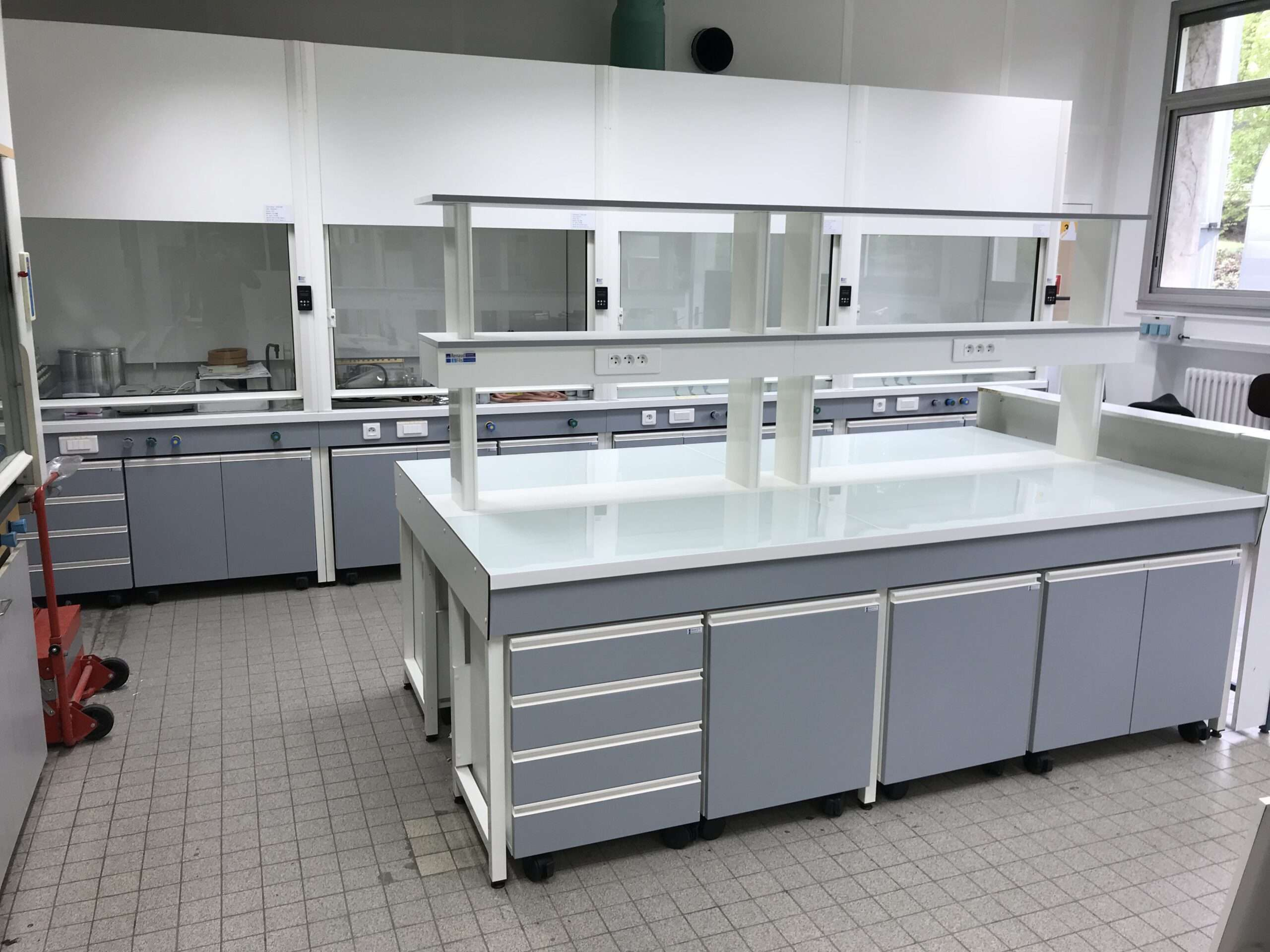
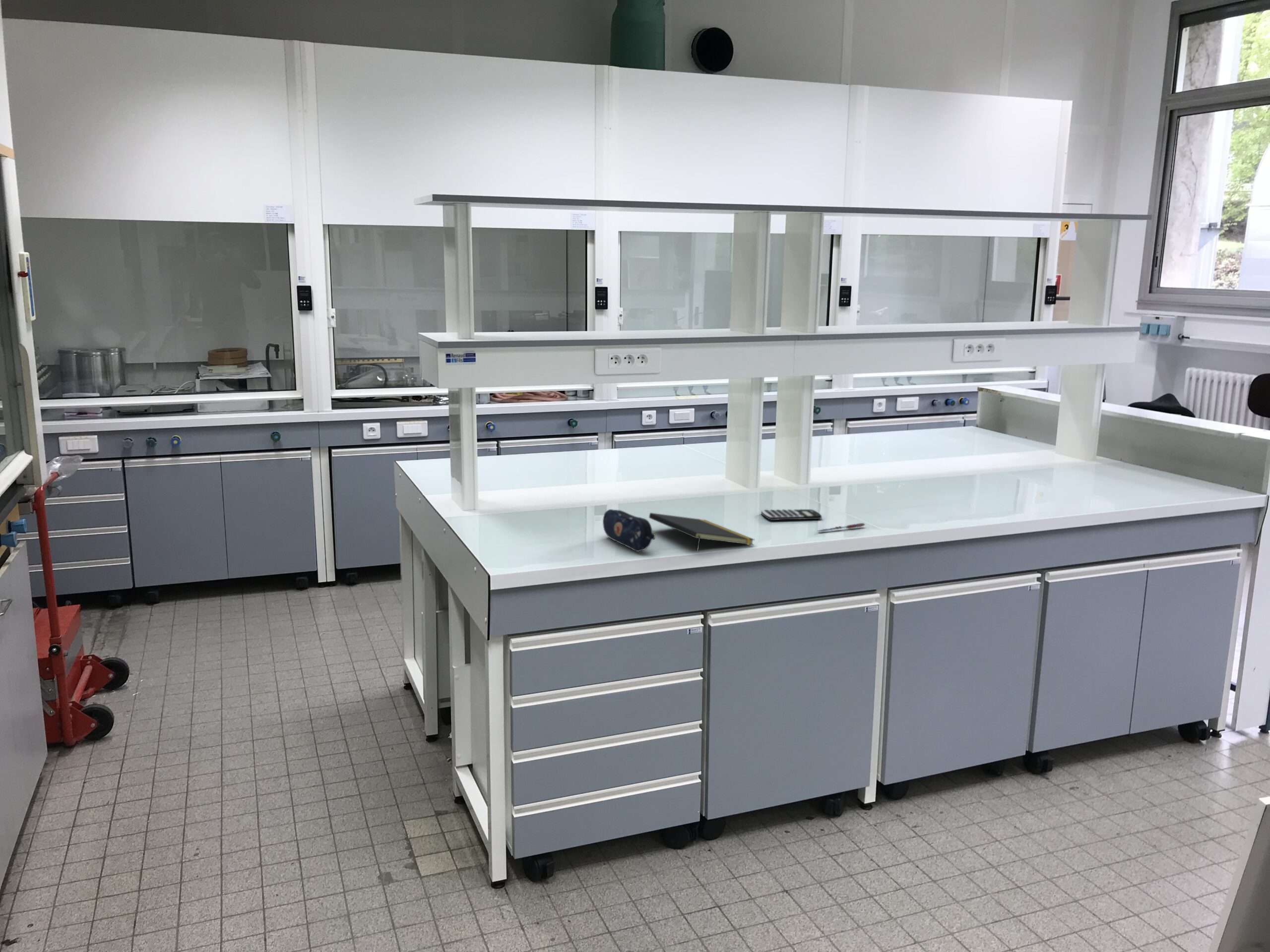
+ calculator [761,509,822,521]
+ pen [817,523,866,533]
+ pencil case [602,509,656,552]
+ notepad [648,512,755,553]
